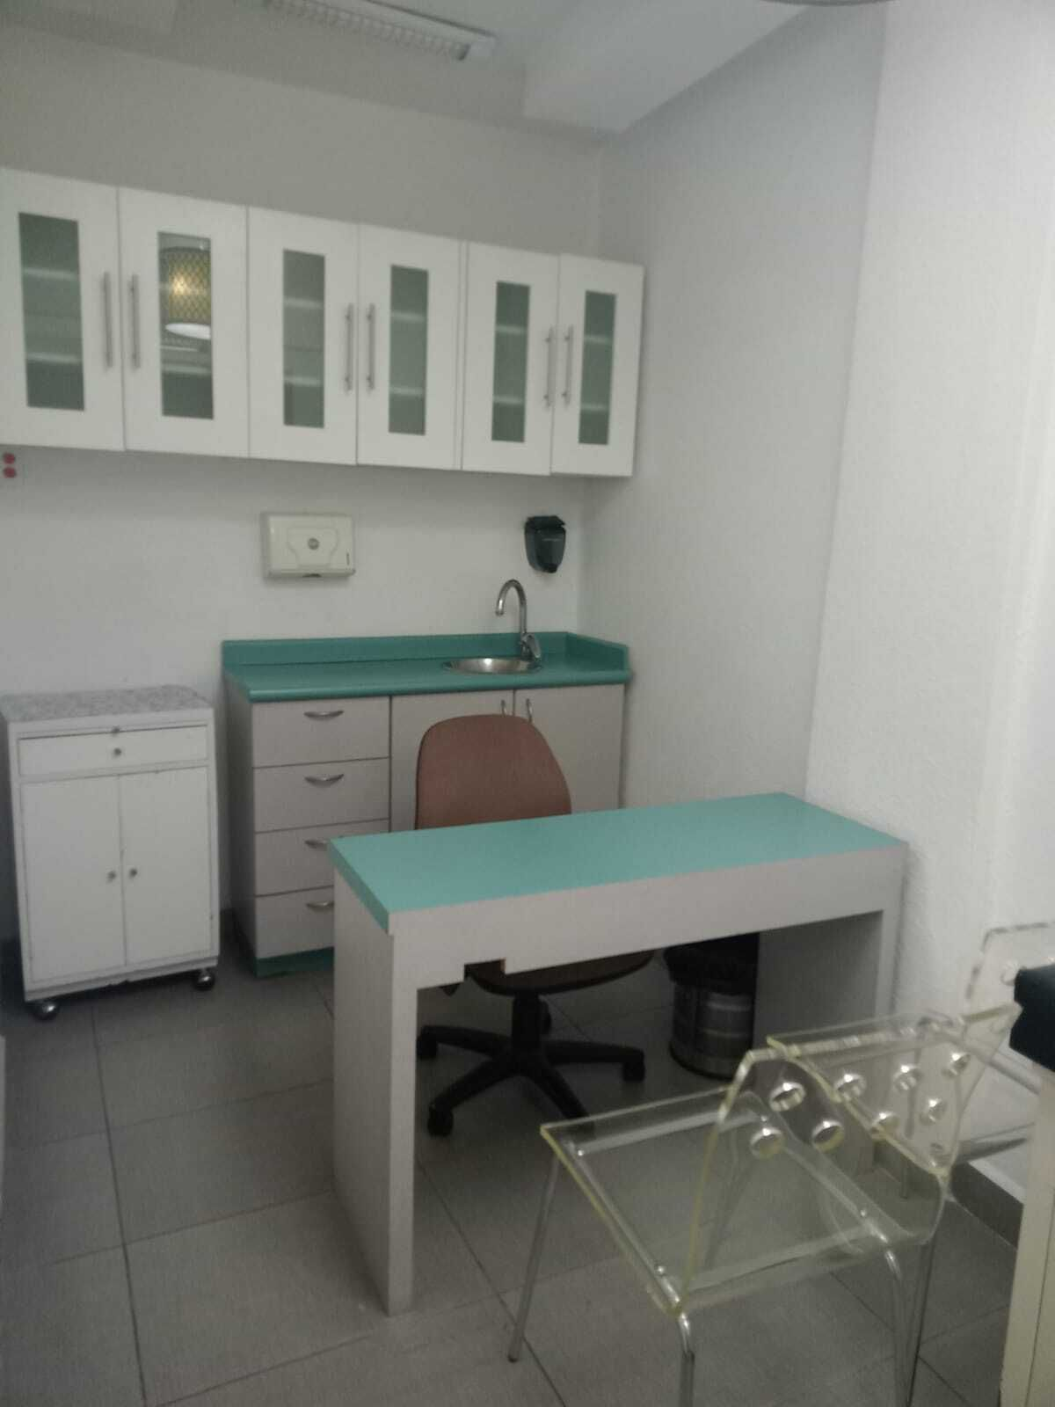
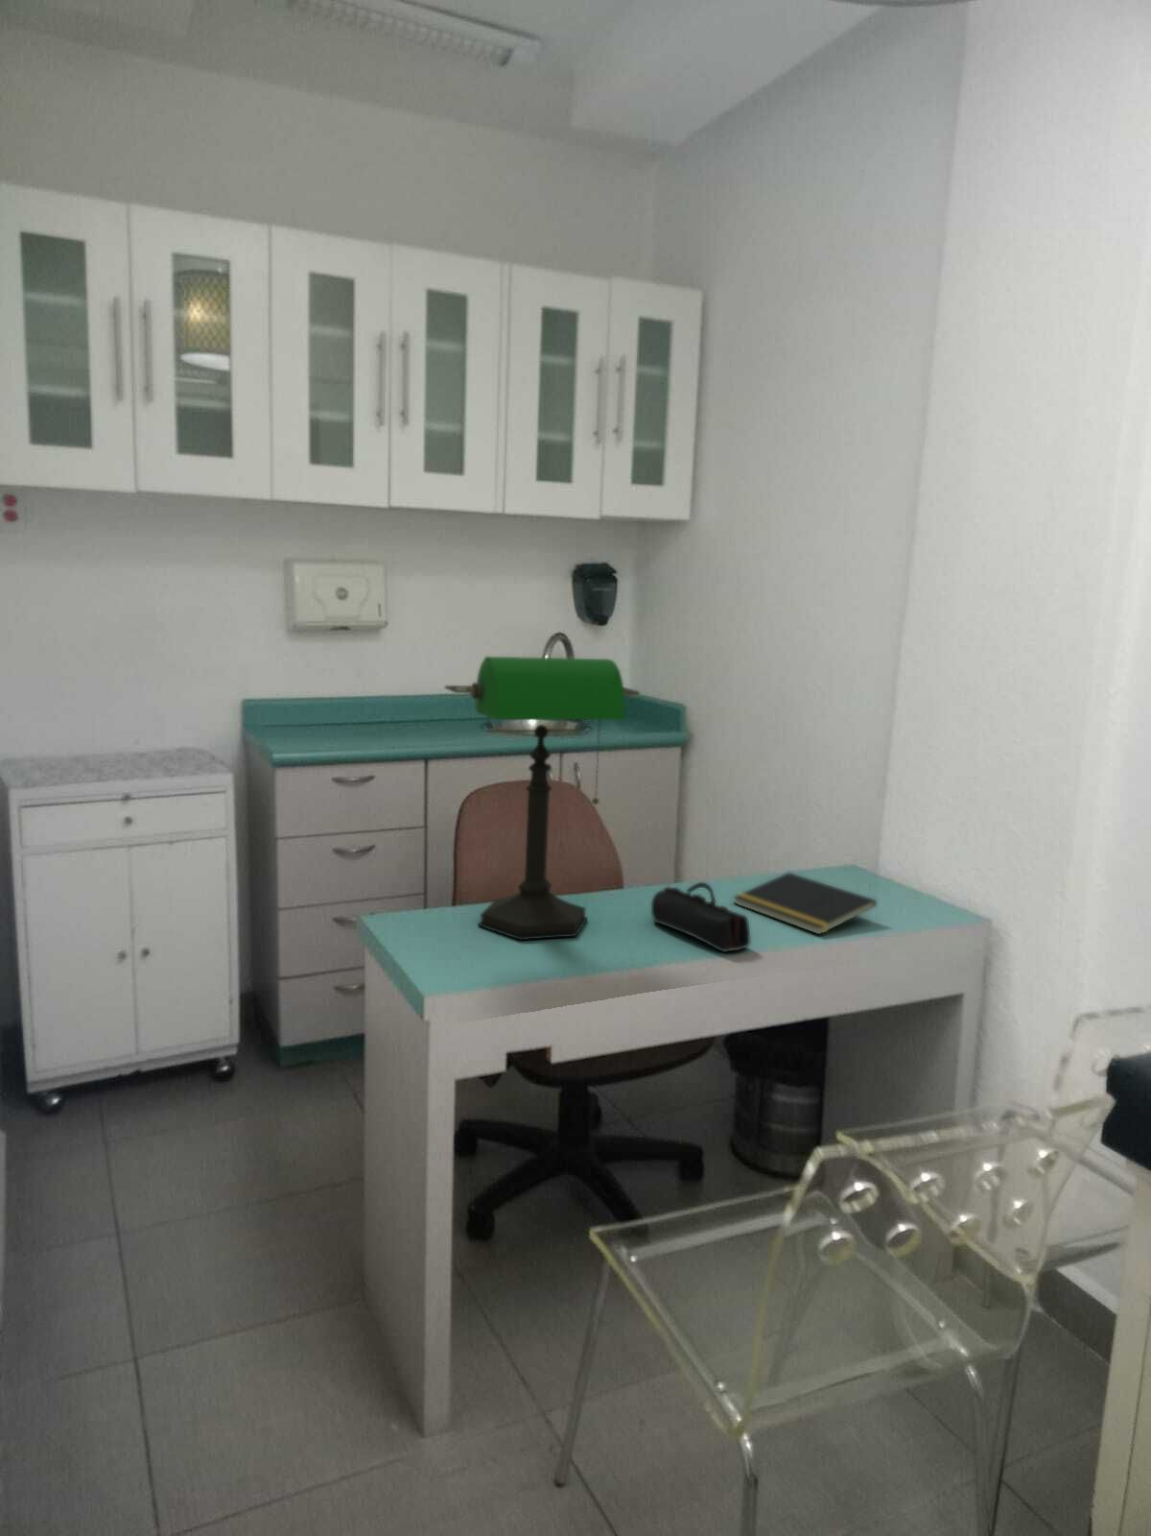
+ desk lamp [444,656,641,941]
+ pencil case [650,882,751,953]
+ notepad [731,872,878,935]
